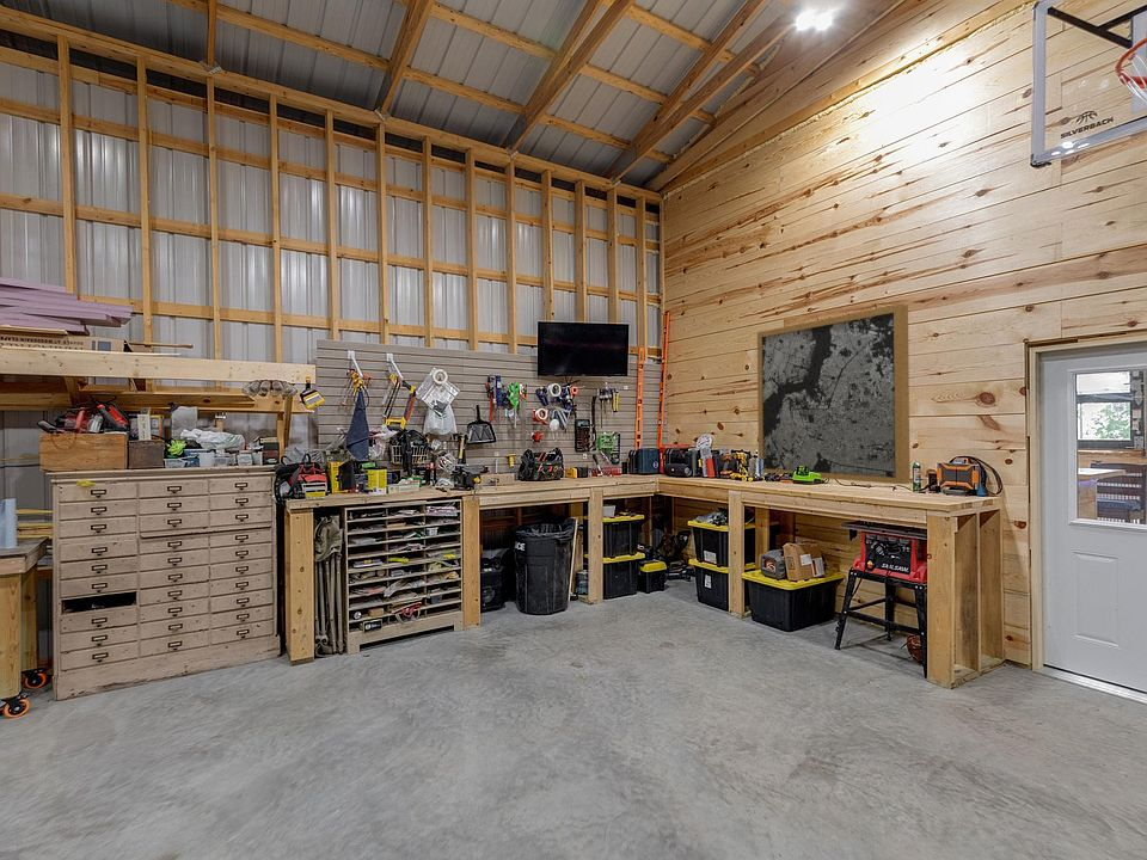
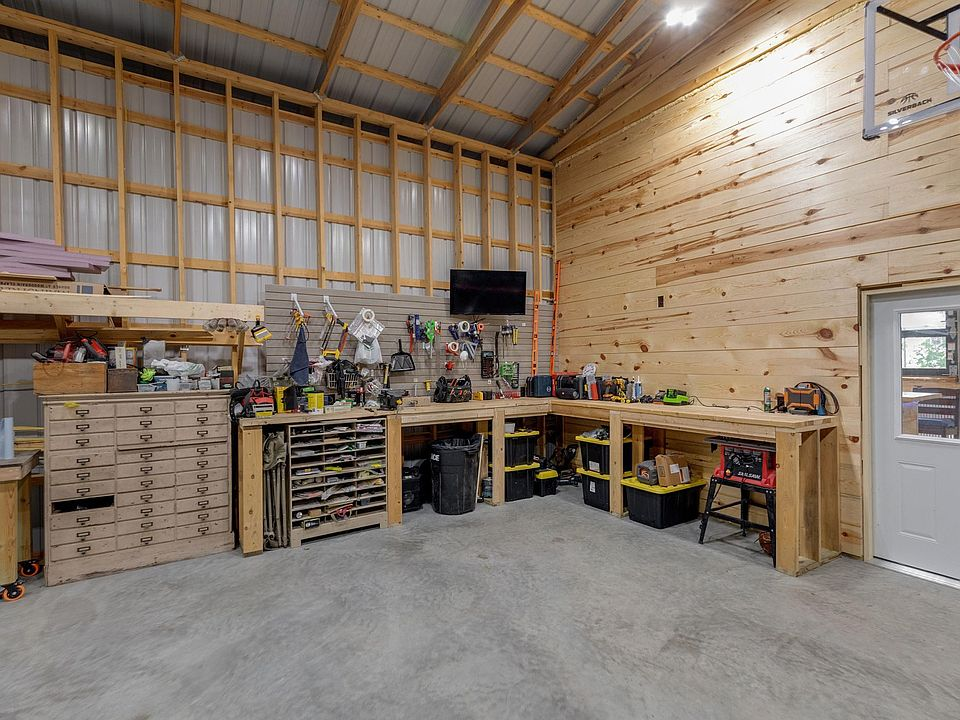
- wall art [756,303,912,485]
